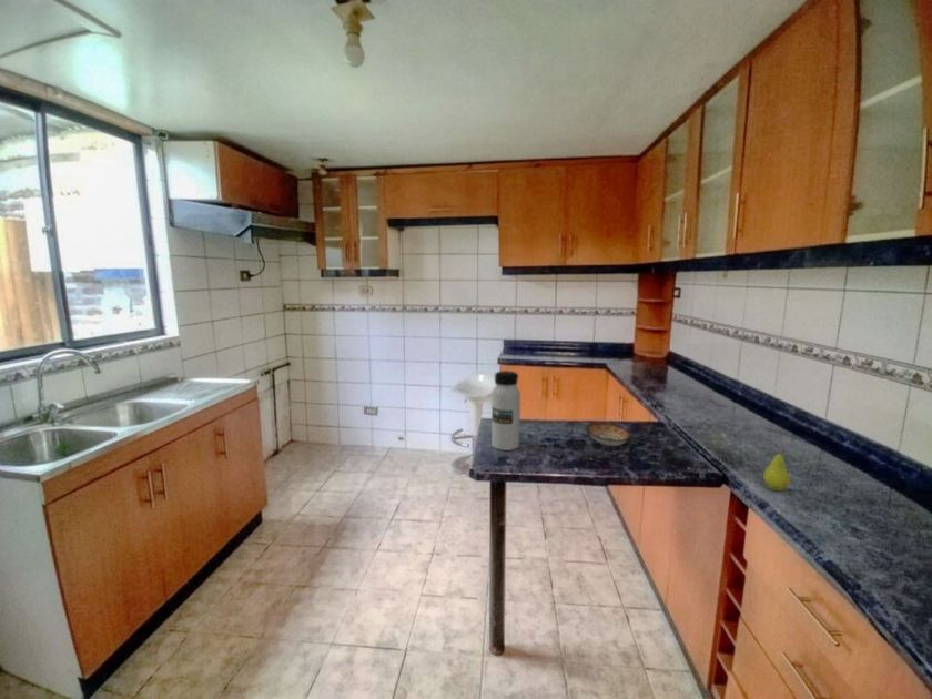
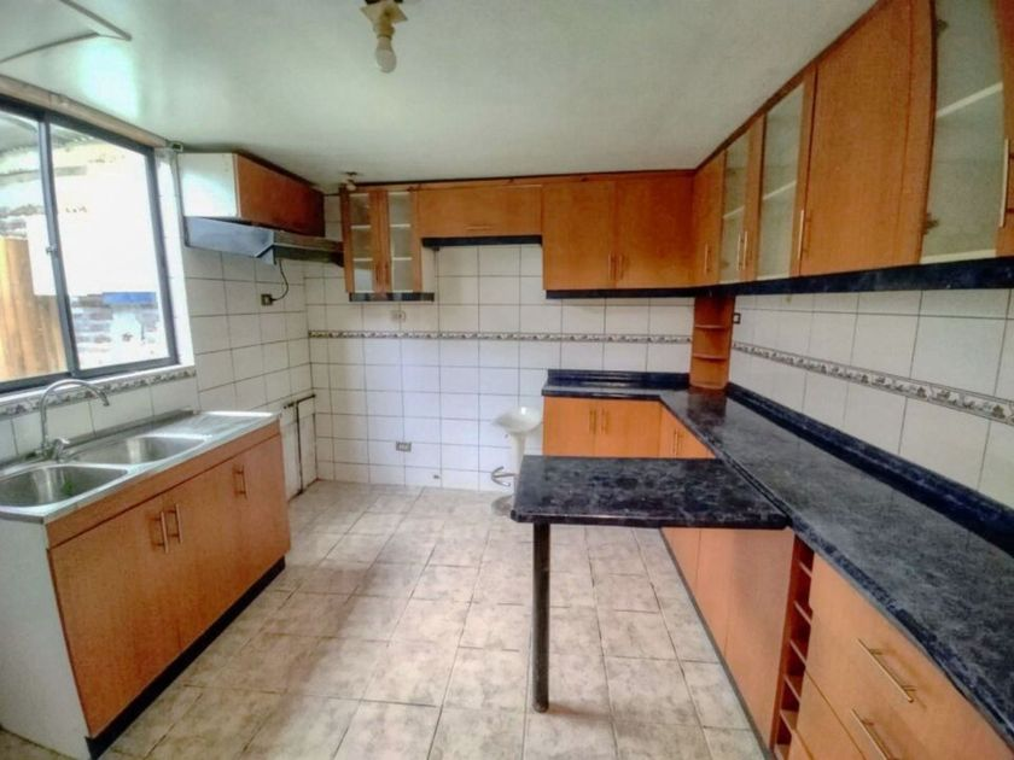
- water bottle [490,369,521,452]
- bowl [585,422,632,447]
- fruit [762,449,791,493]
